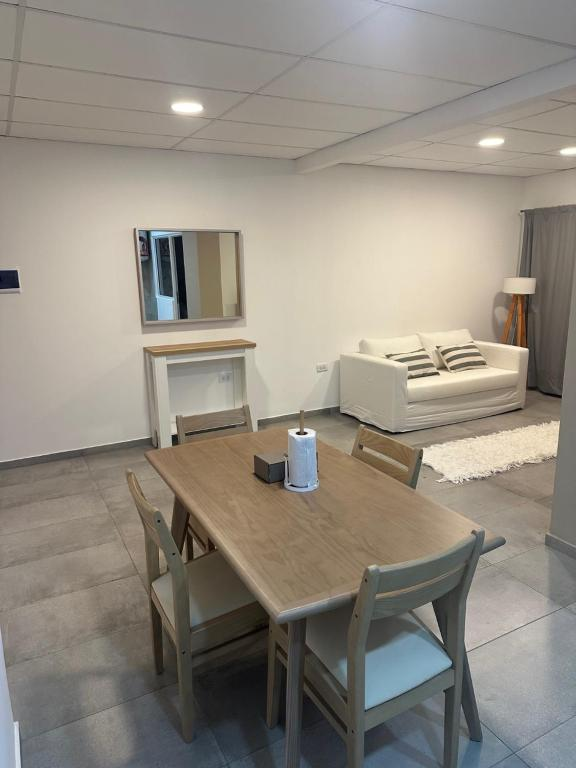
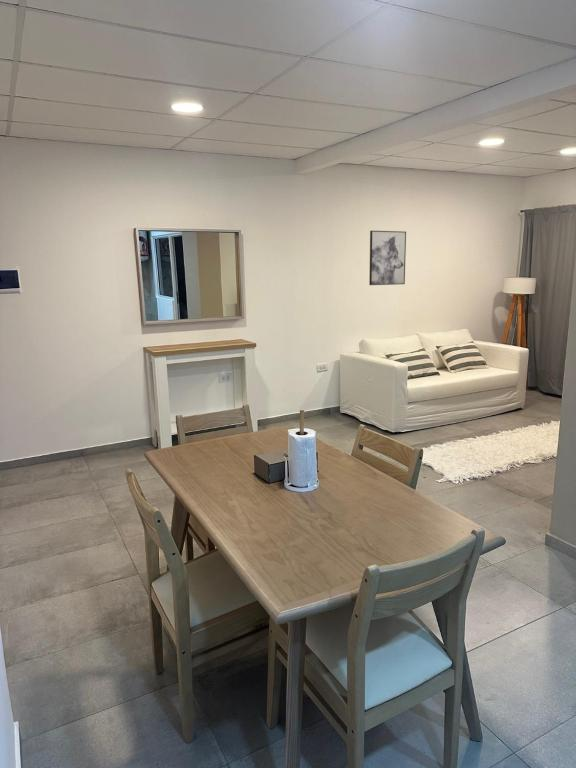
+ wall art [368,230,407,286]
